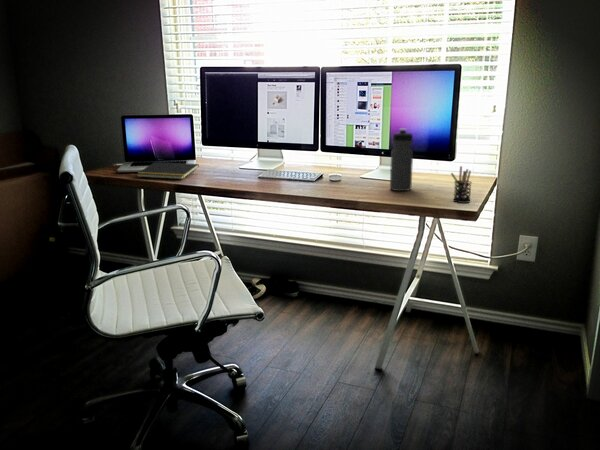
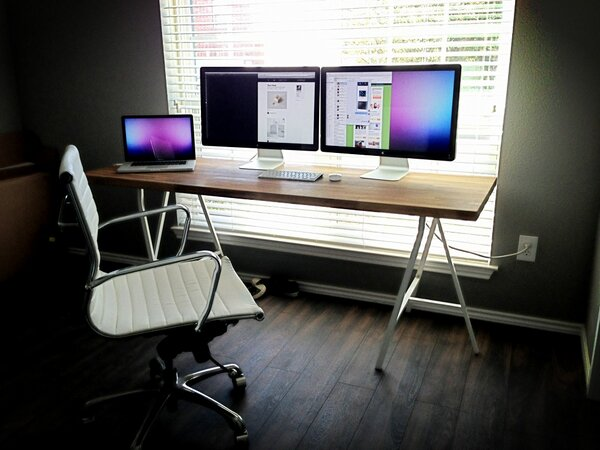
- pen holder [450,165,473,204]
- notepad [136,161,200,180]
- water bottle [389,128,414,192]
